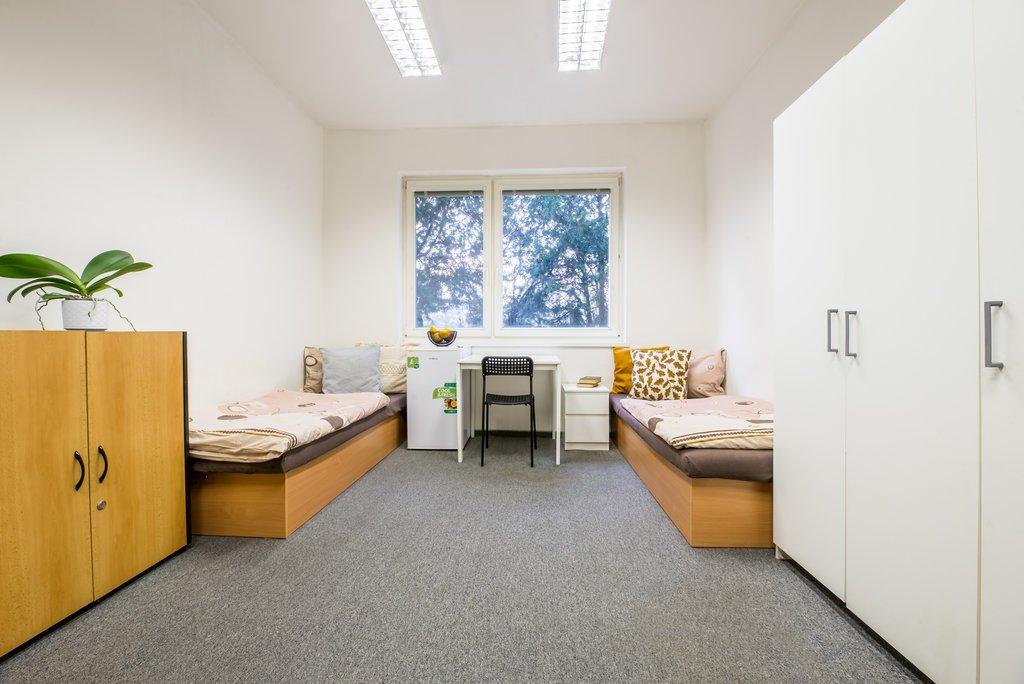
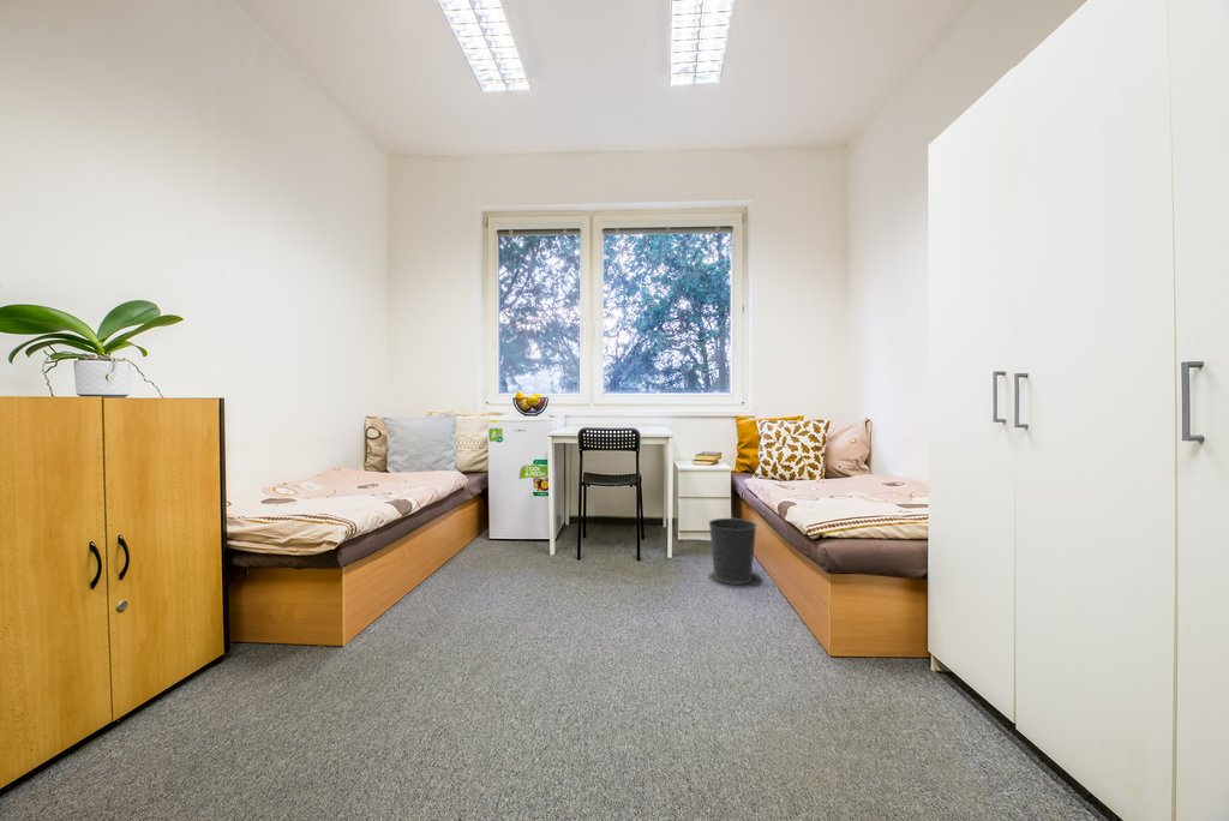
+ wastebasket [707,517,759,586]
